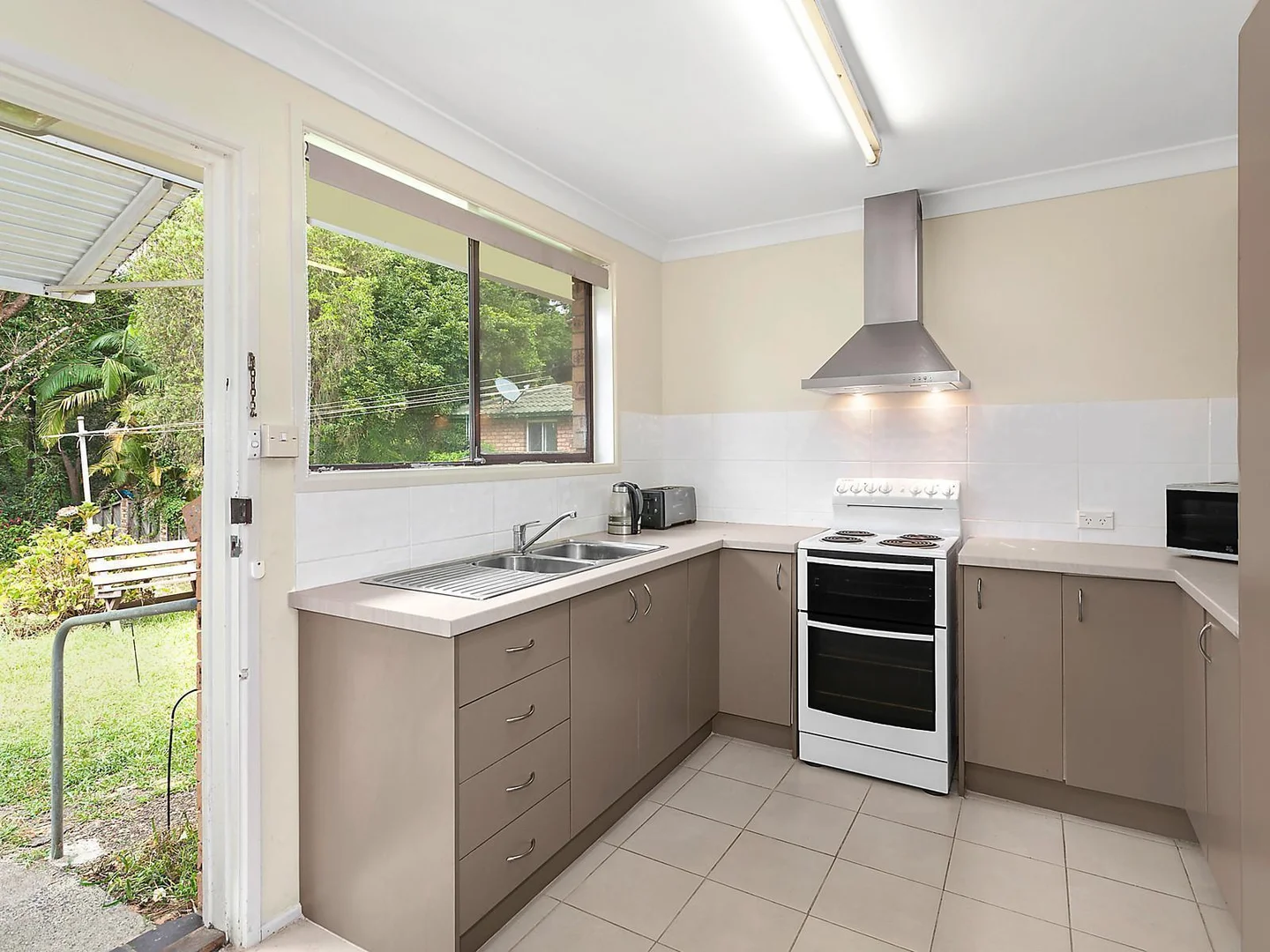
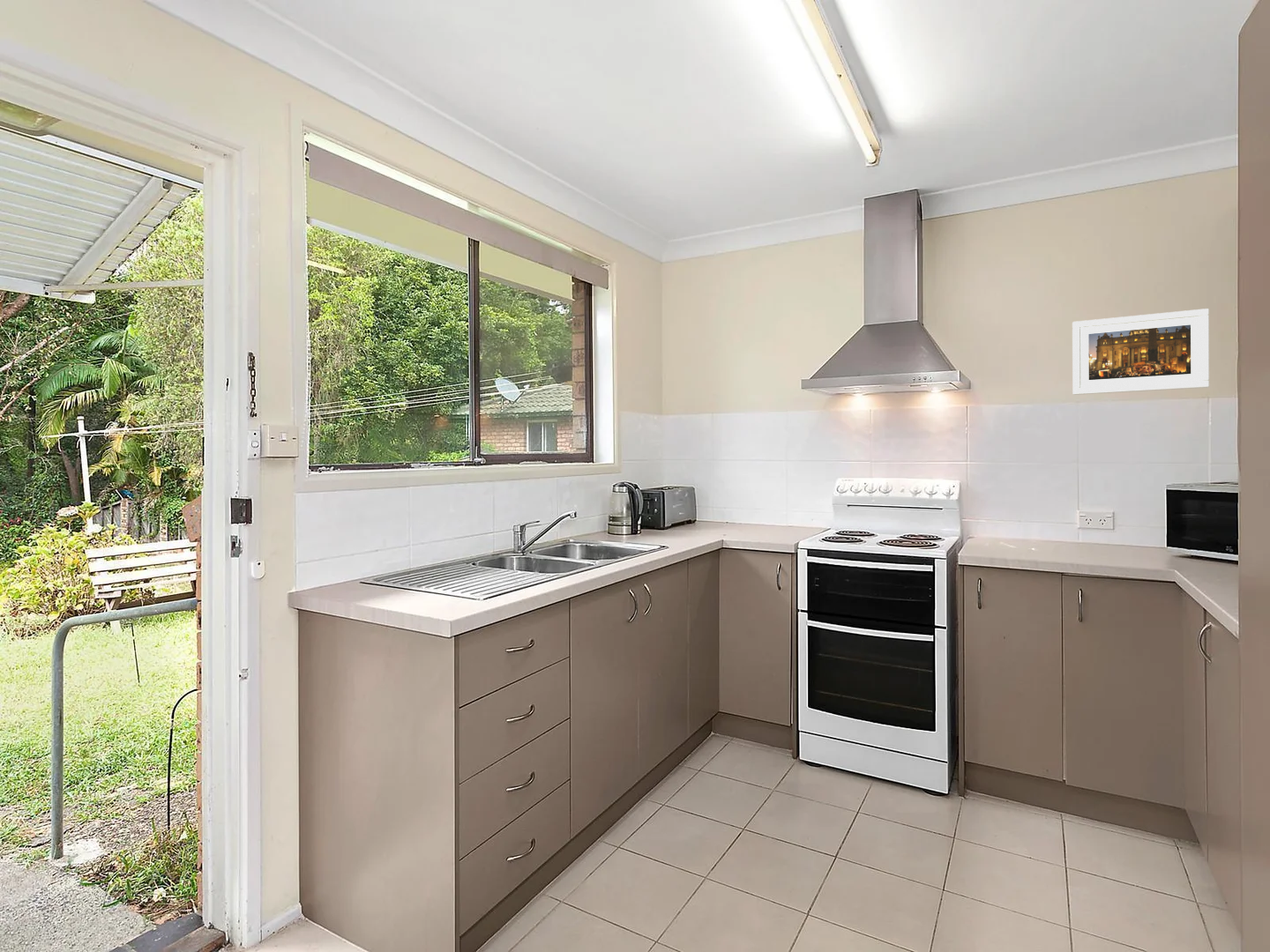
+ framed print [1072,308,1210,396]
